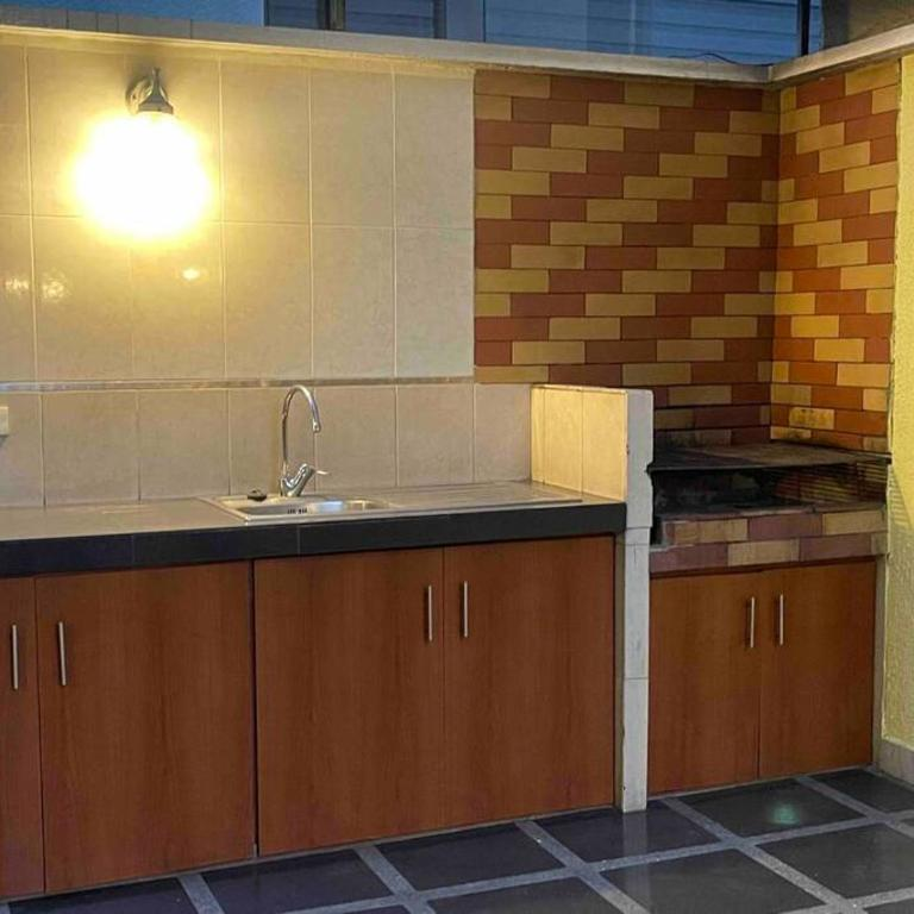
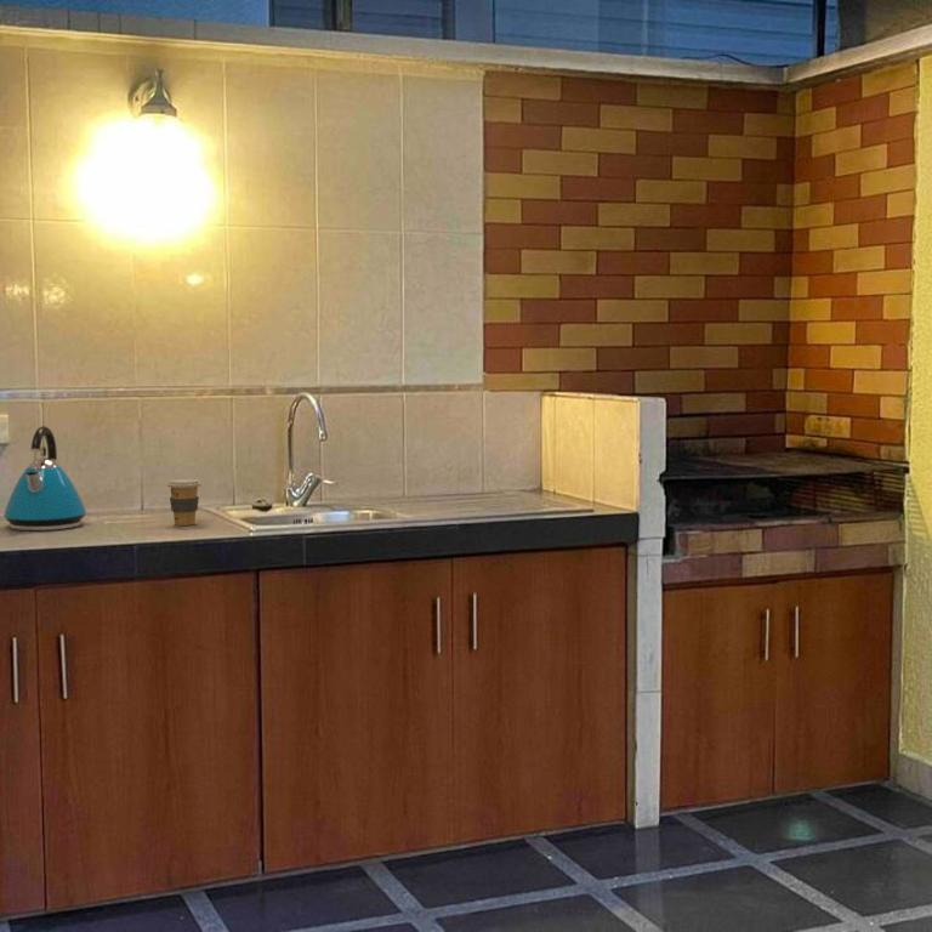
+ kettle [2,425,87,532]
+ coffee cup [166,478,201,527]
